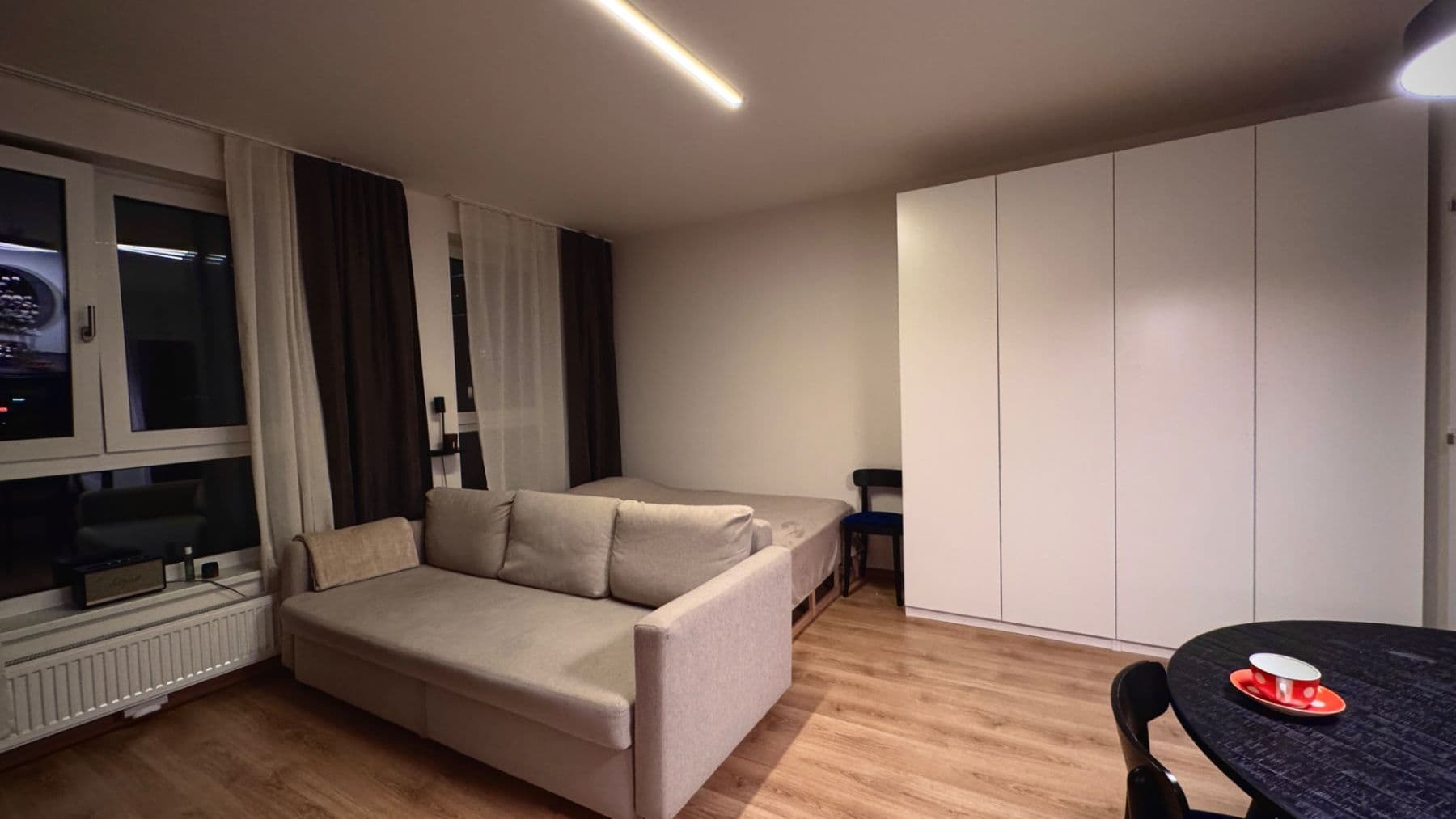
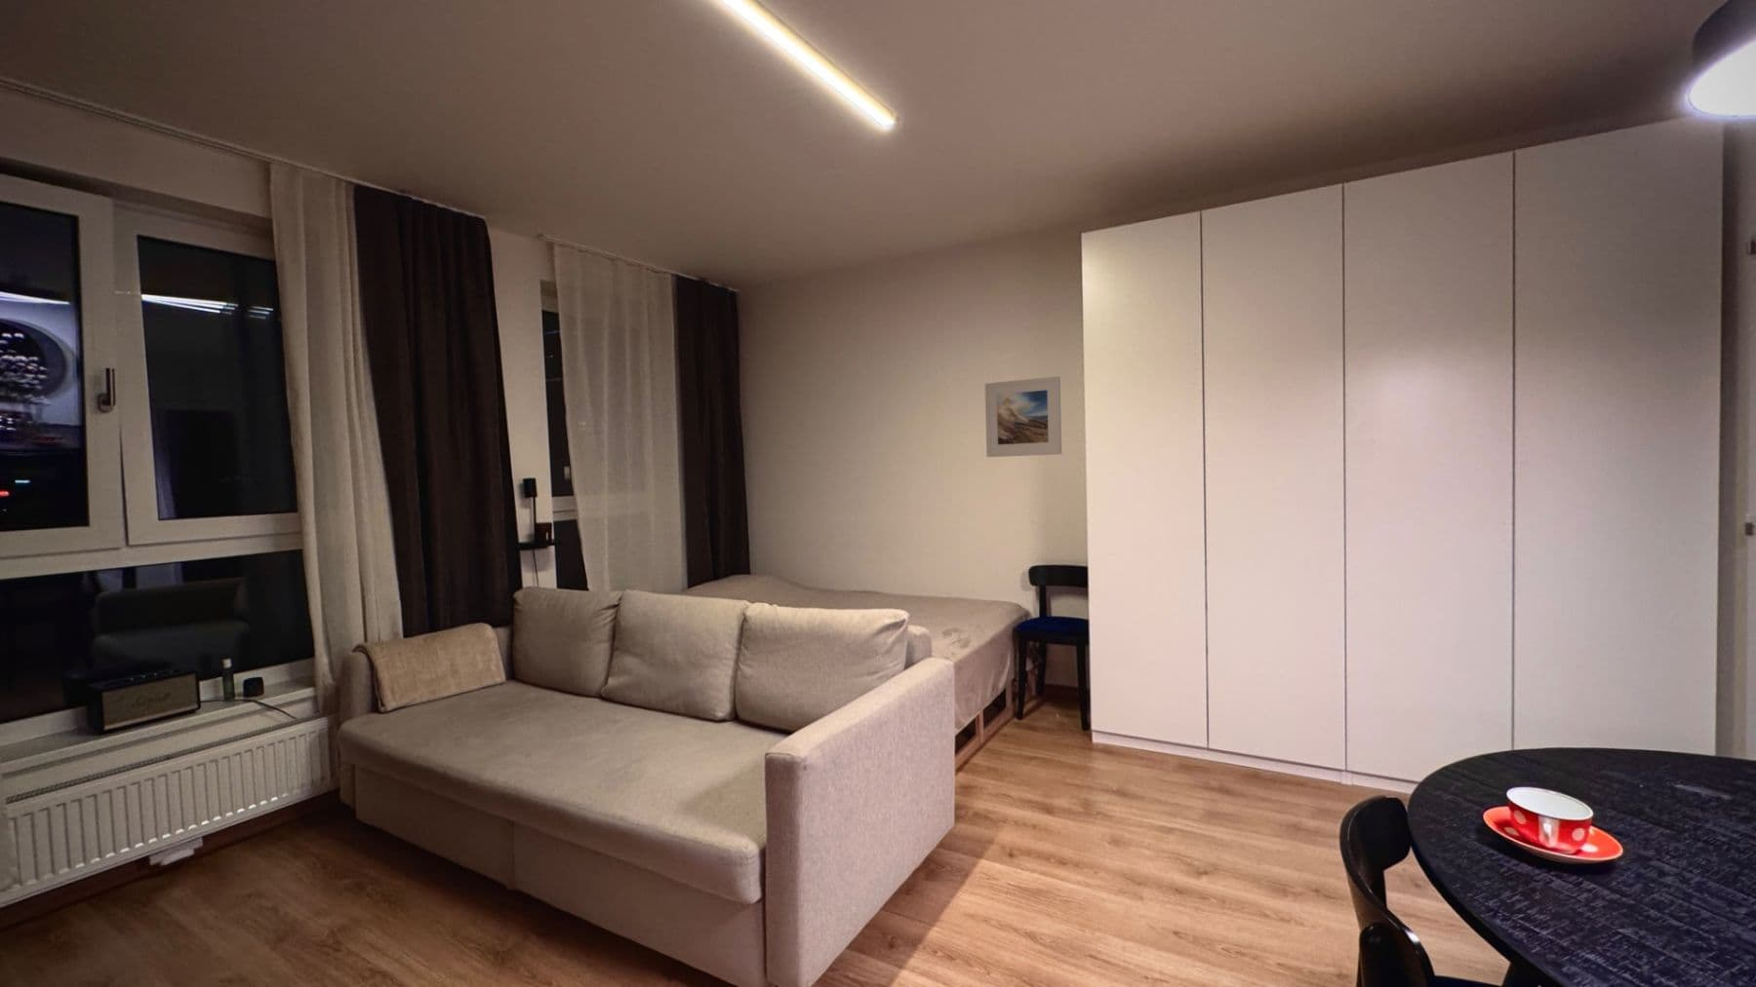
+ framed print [984,375,1063,458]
